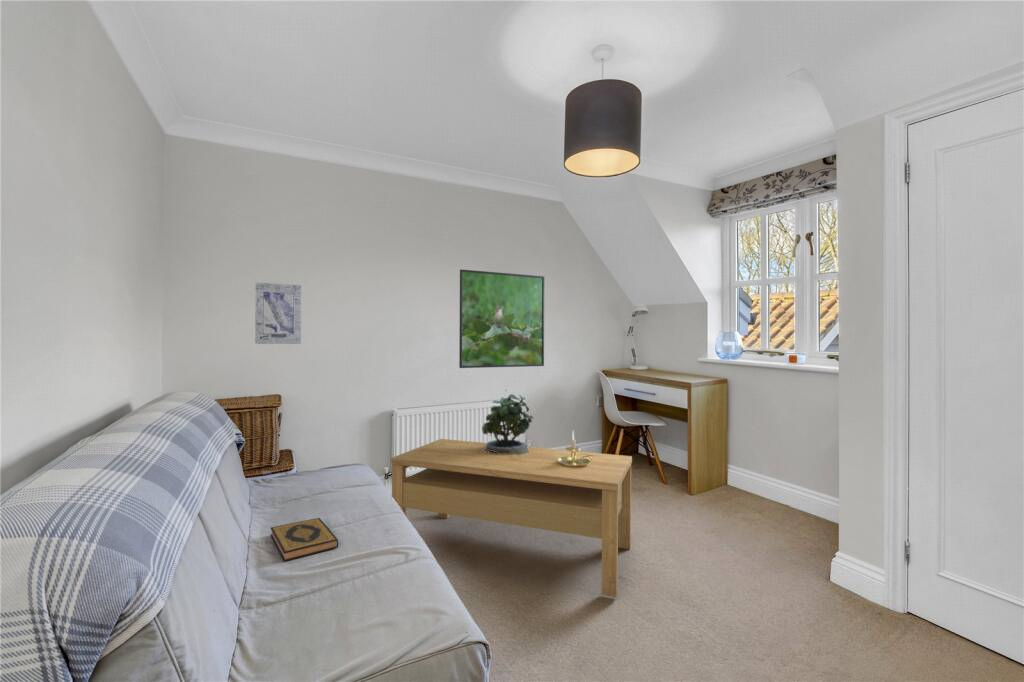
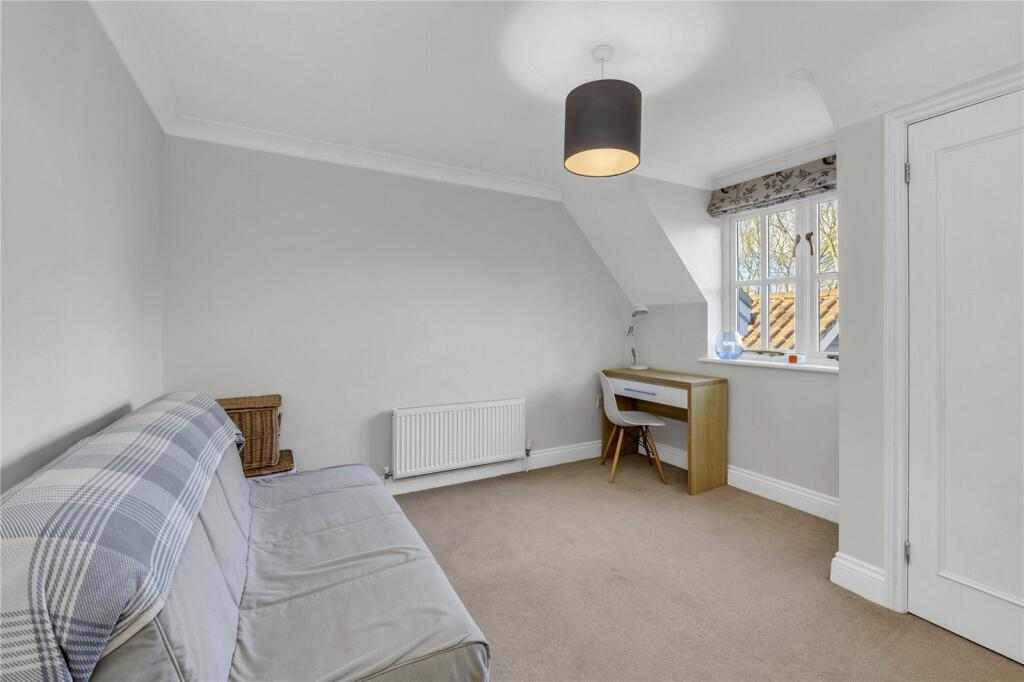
- coffee table [390,438,633,598]
- potted plant [481,389,534,455]
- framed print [458,268,545,369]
- hardback book [270,517,339,562]
- wall art [254,281,302,345]
- candle holder [557,429,594,467]
